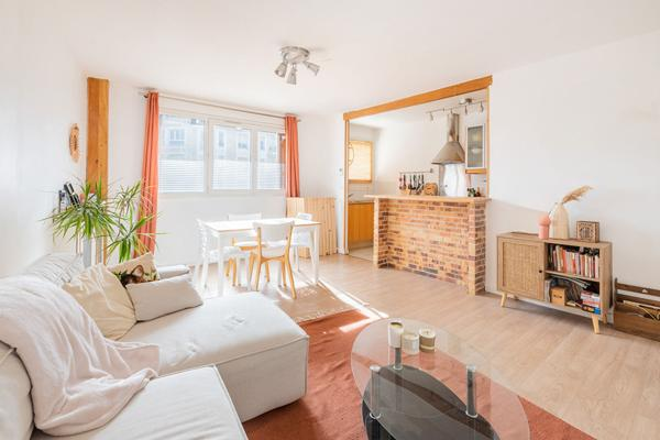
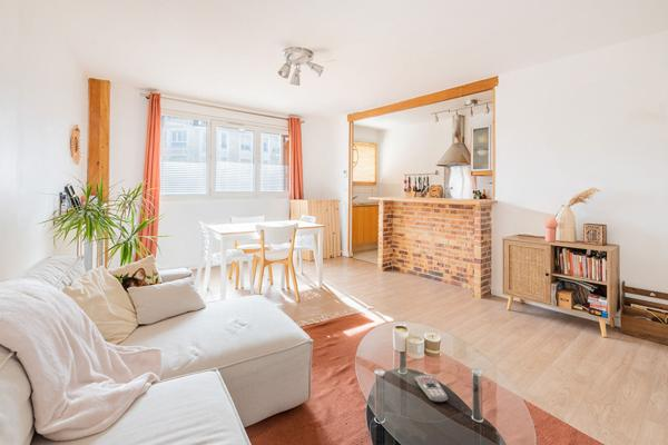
+ remote control [414,374,449,404]
